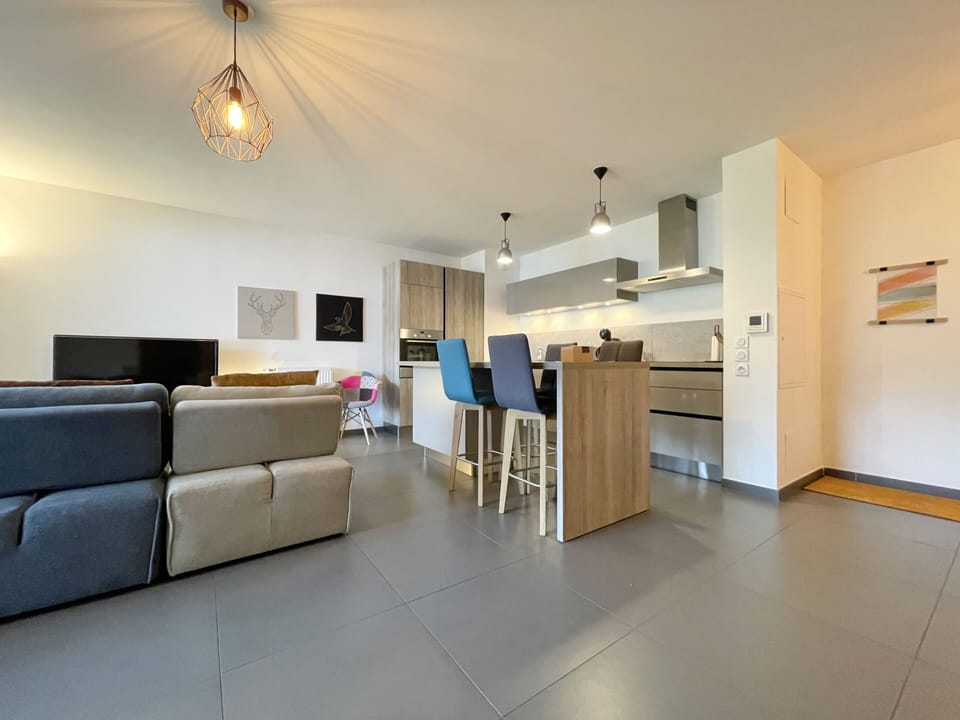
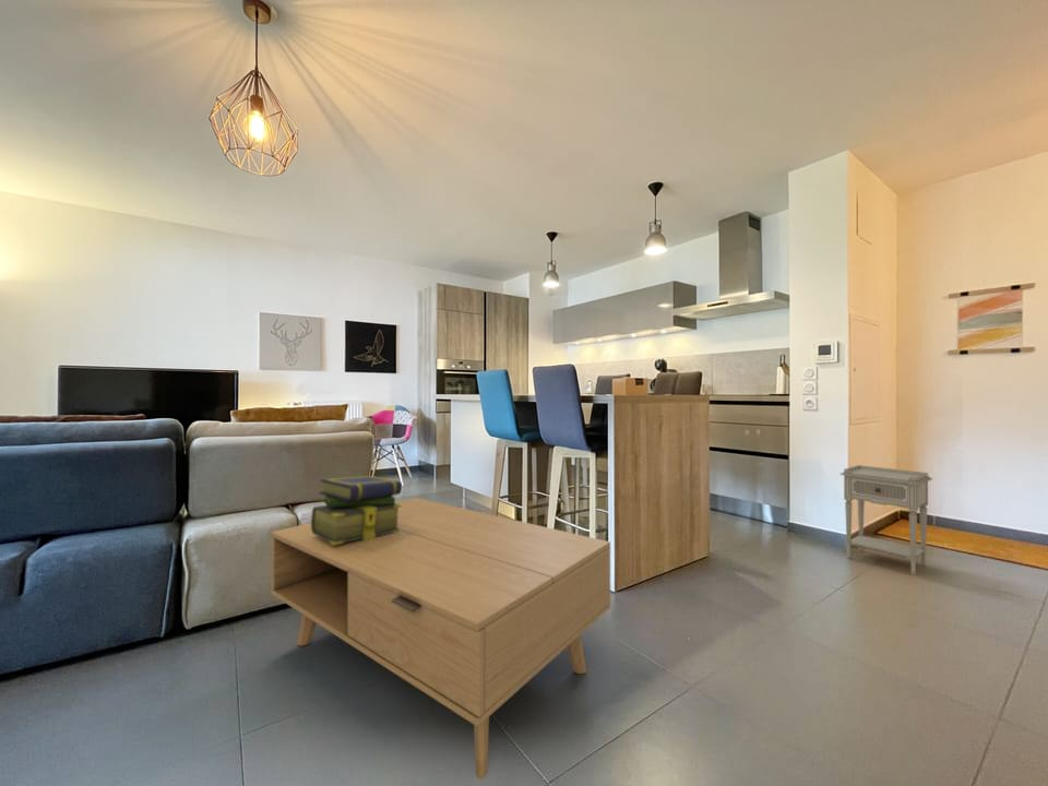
+ stack of books [310,475,403,545]
+ nightstand [839,464,933,576]
+ coffee table [271,497,611,781]
